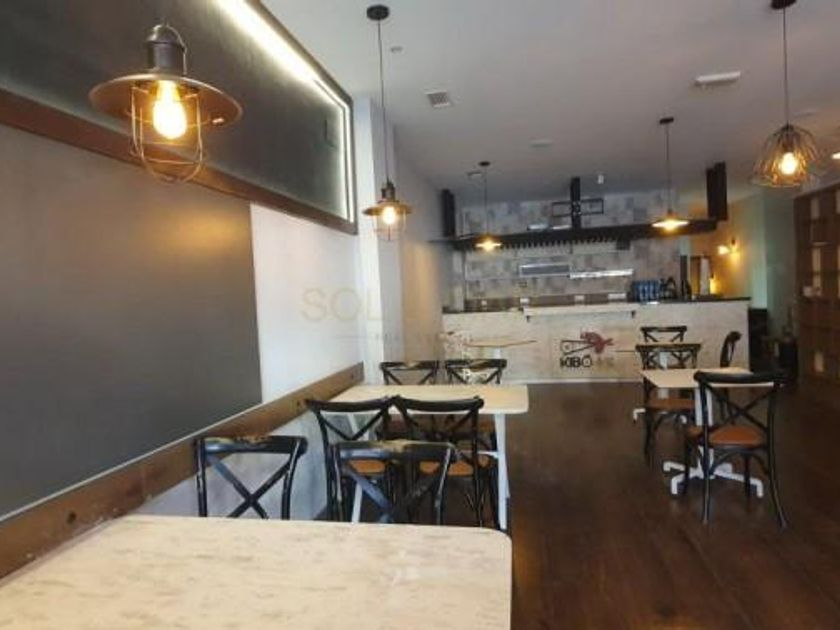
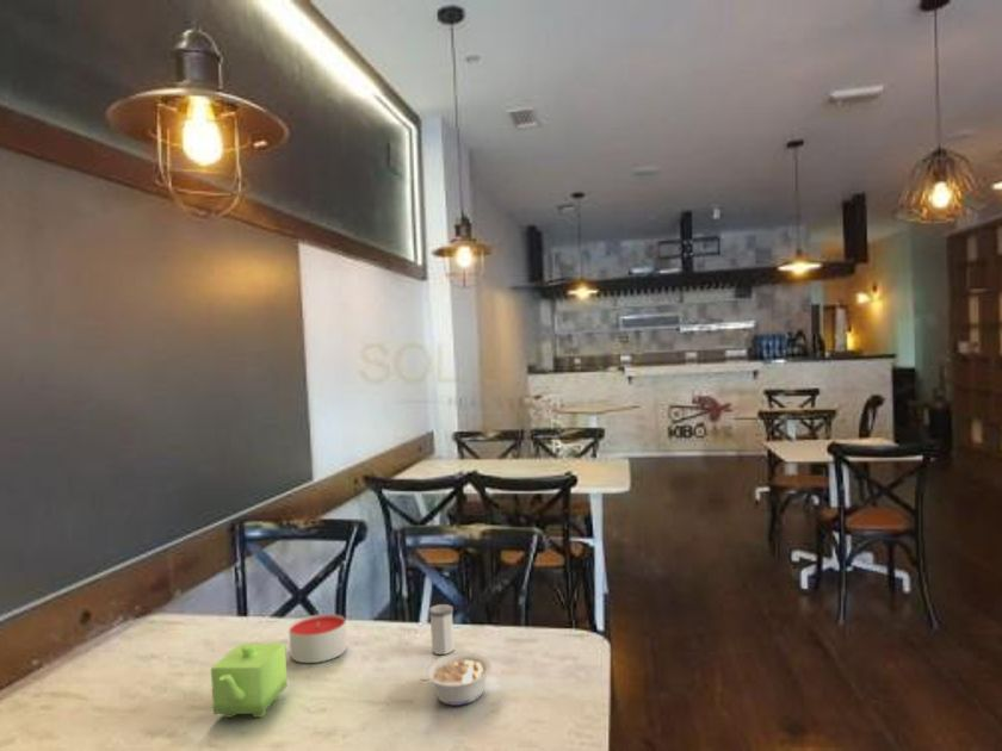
+ legume [418,651,494,707]
+ candle [287,613,348,664]
+ salt shaker [428,603,456,656]
+ teapot [210,643,289,719]
